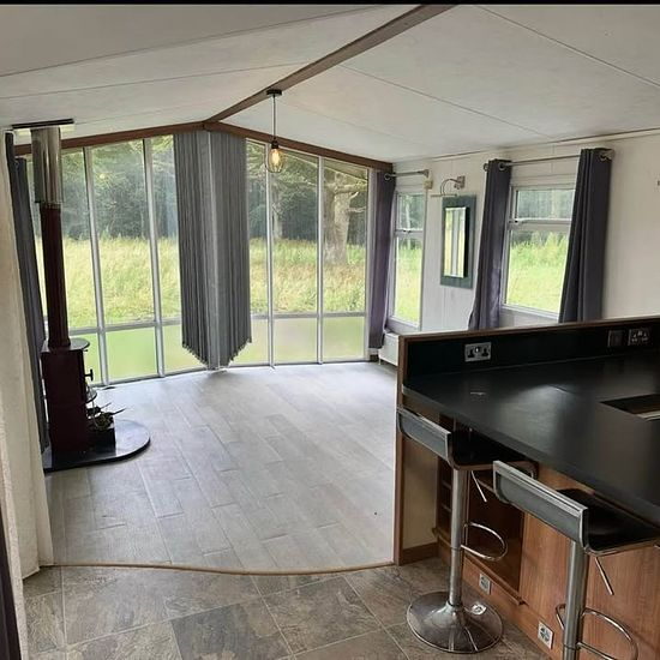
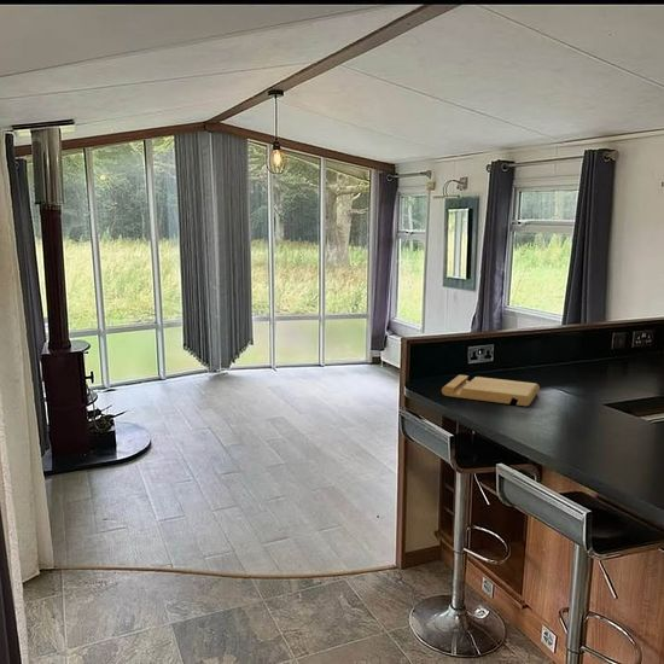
+ cutting board [441,374,541,407]
